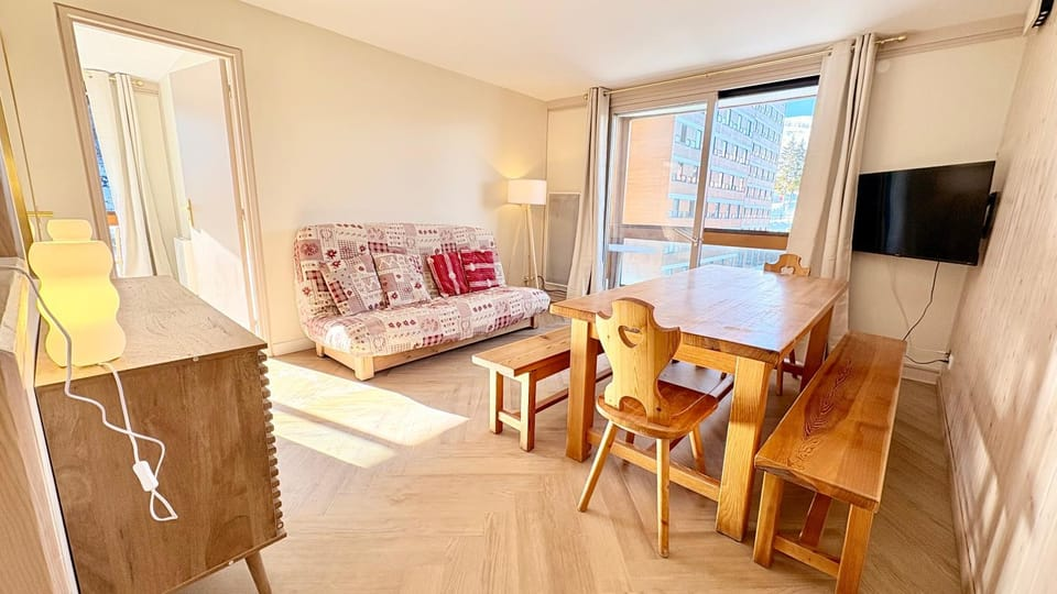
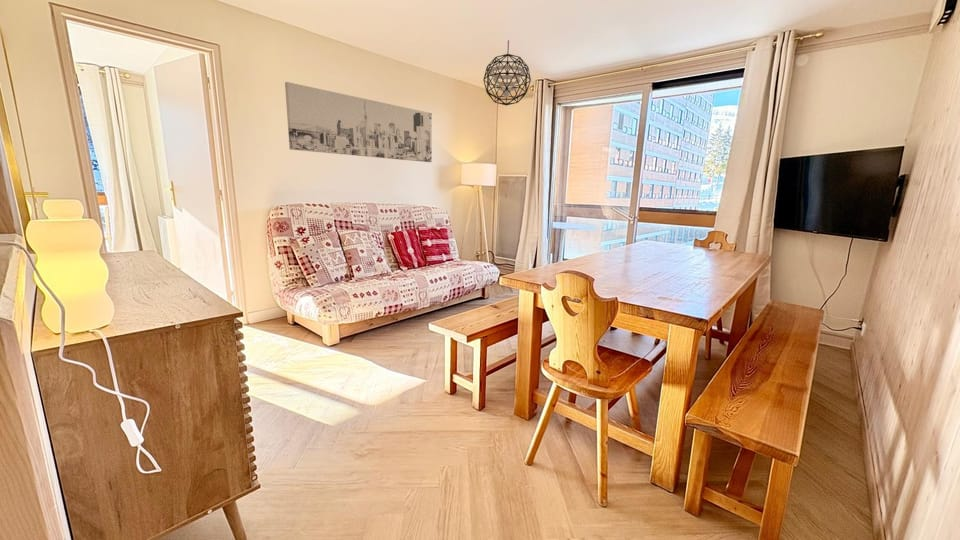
+ pendant light [482,39,532,106]
+ wall art [284,81,433,163]
